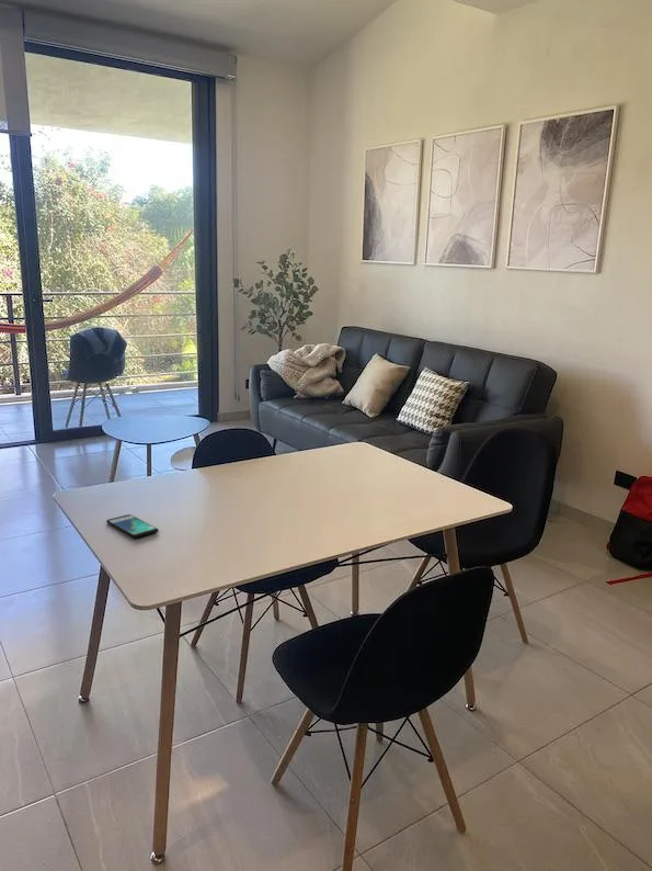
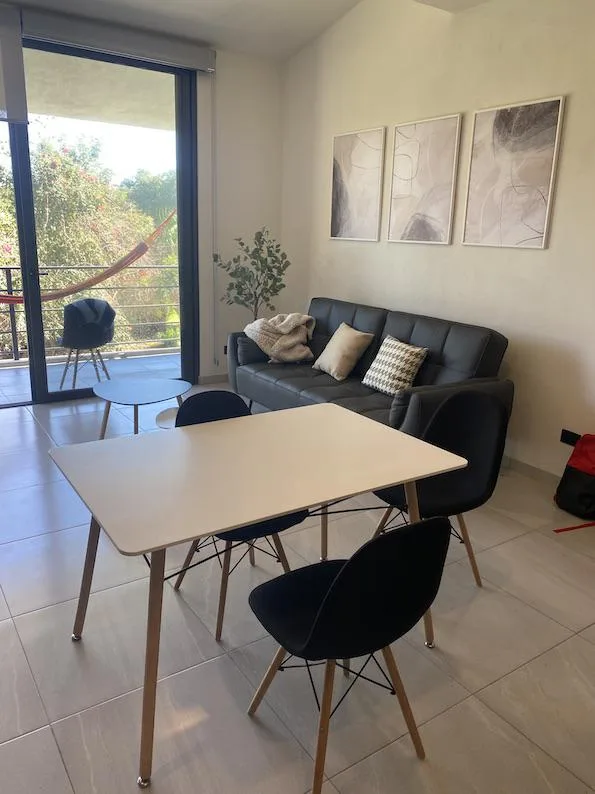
- smartphone [105,513,159,539]
